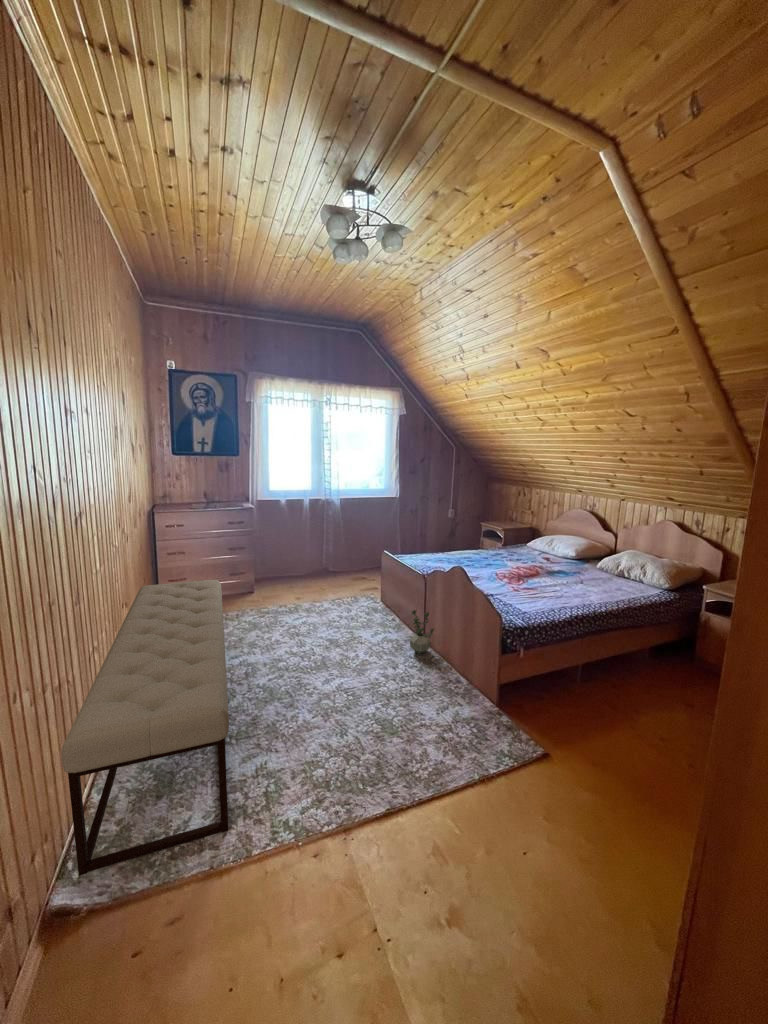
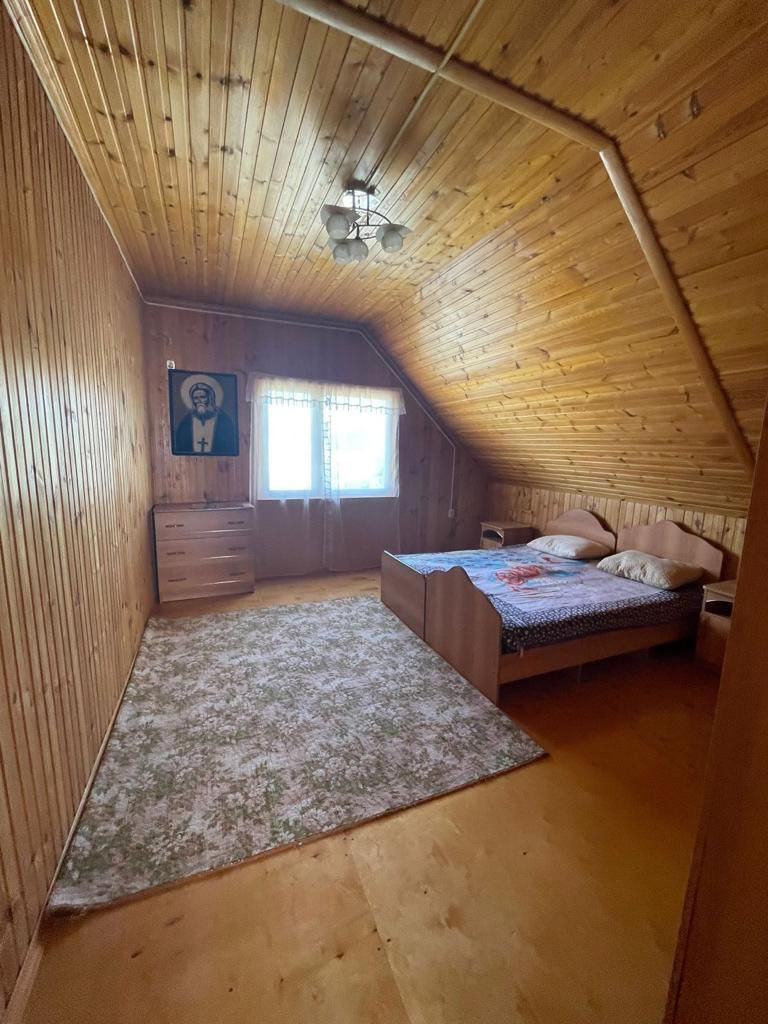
- potted plant [409,609,436,655]
- bench [60,579,230,877]
